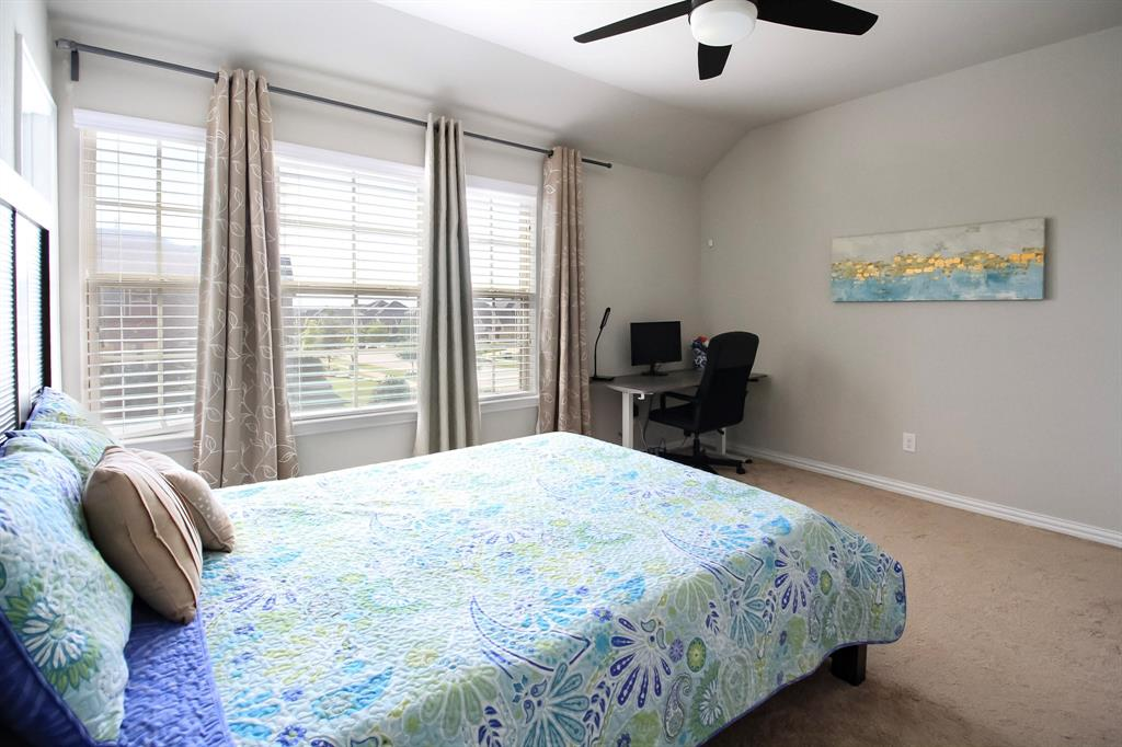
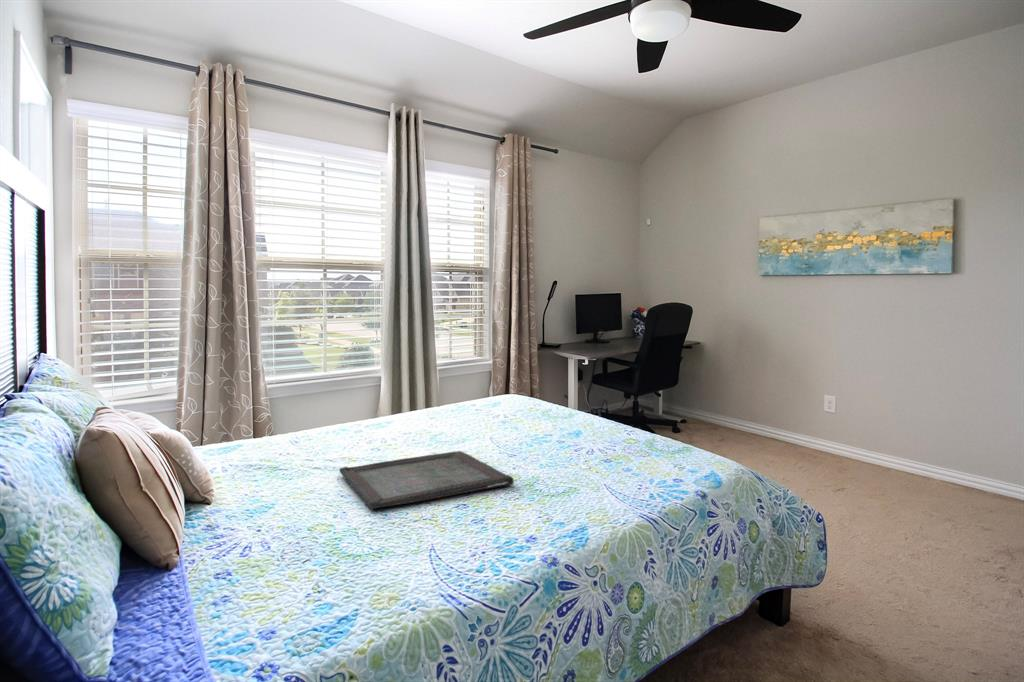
+ serving tray [338,450,515,510]
